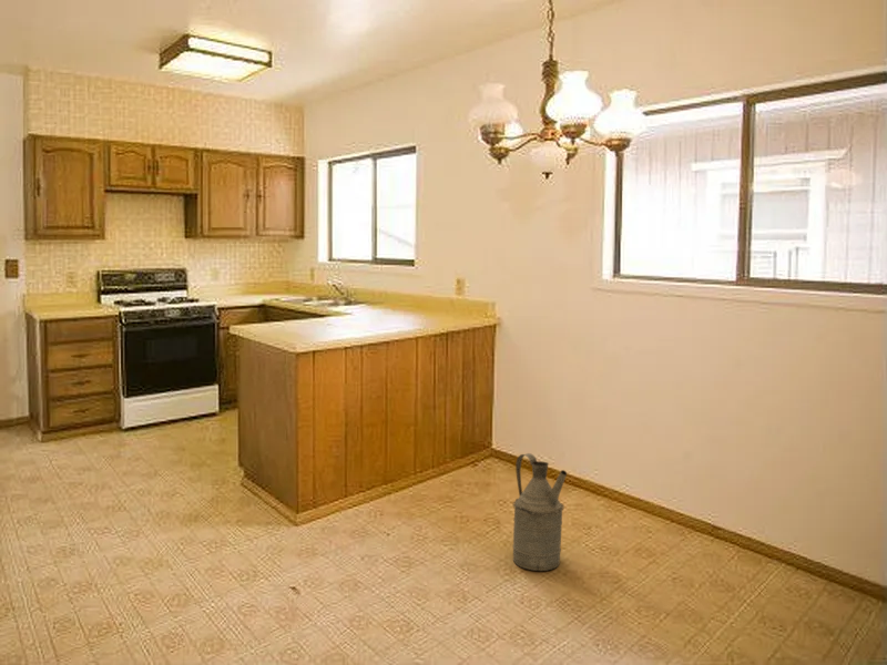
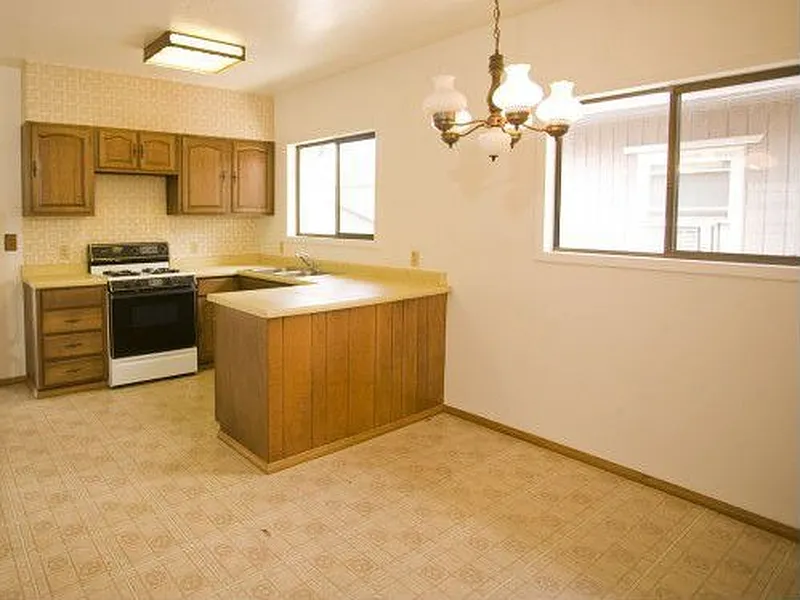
- watering can [512,452,568,572]
